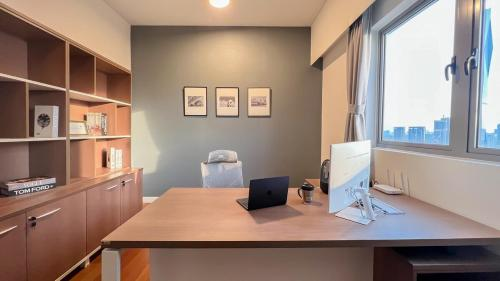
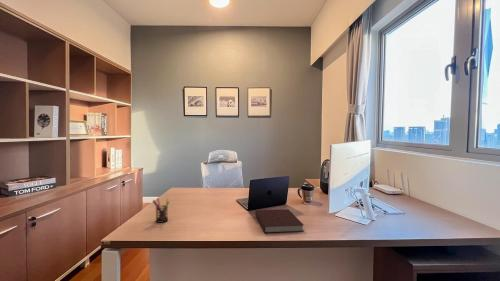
+ pen holder [152,197,170,224]
+ notebook [254,208,304,234]
